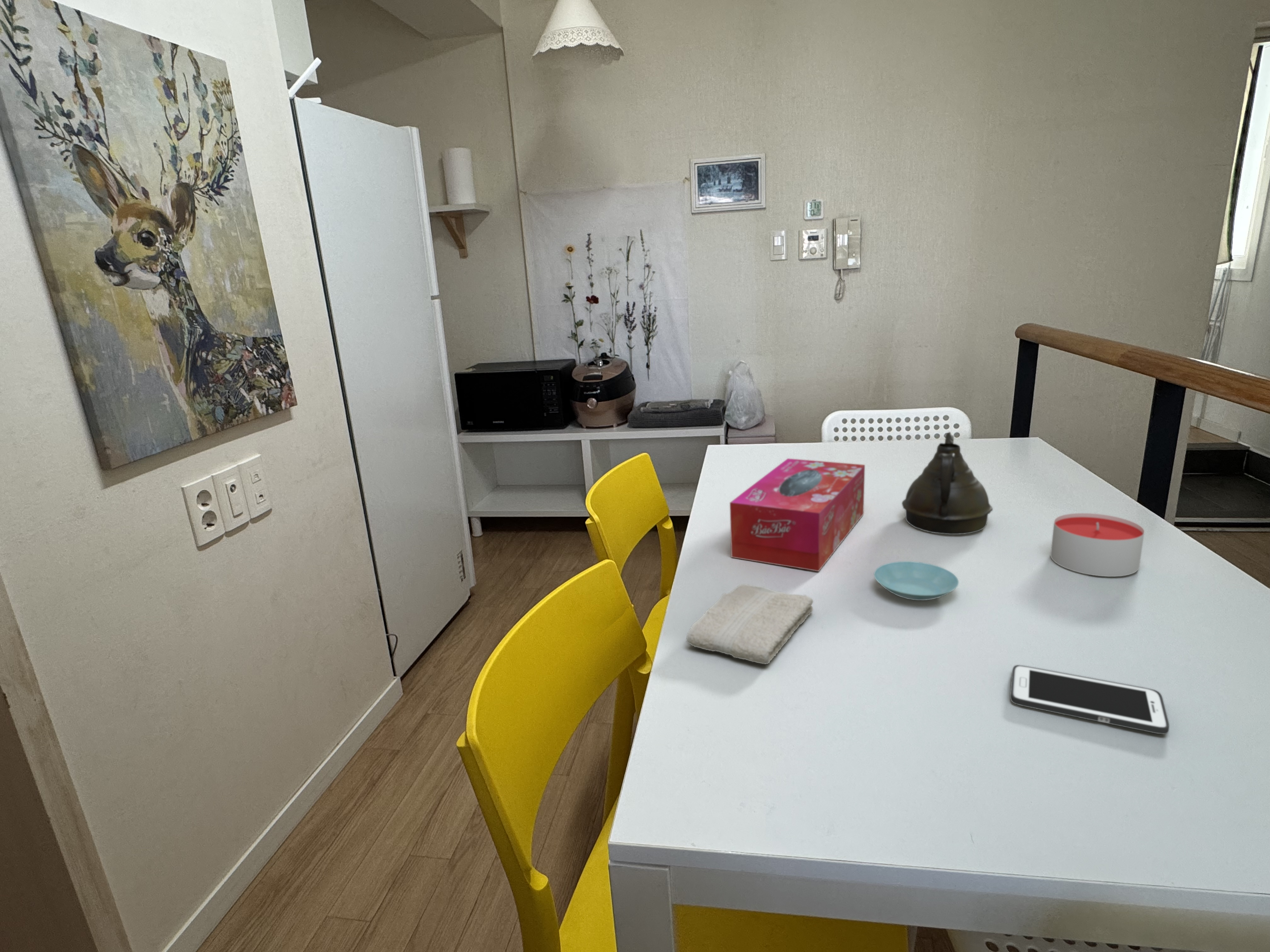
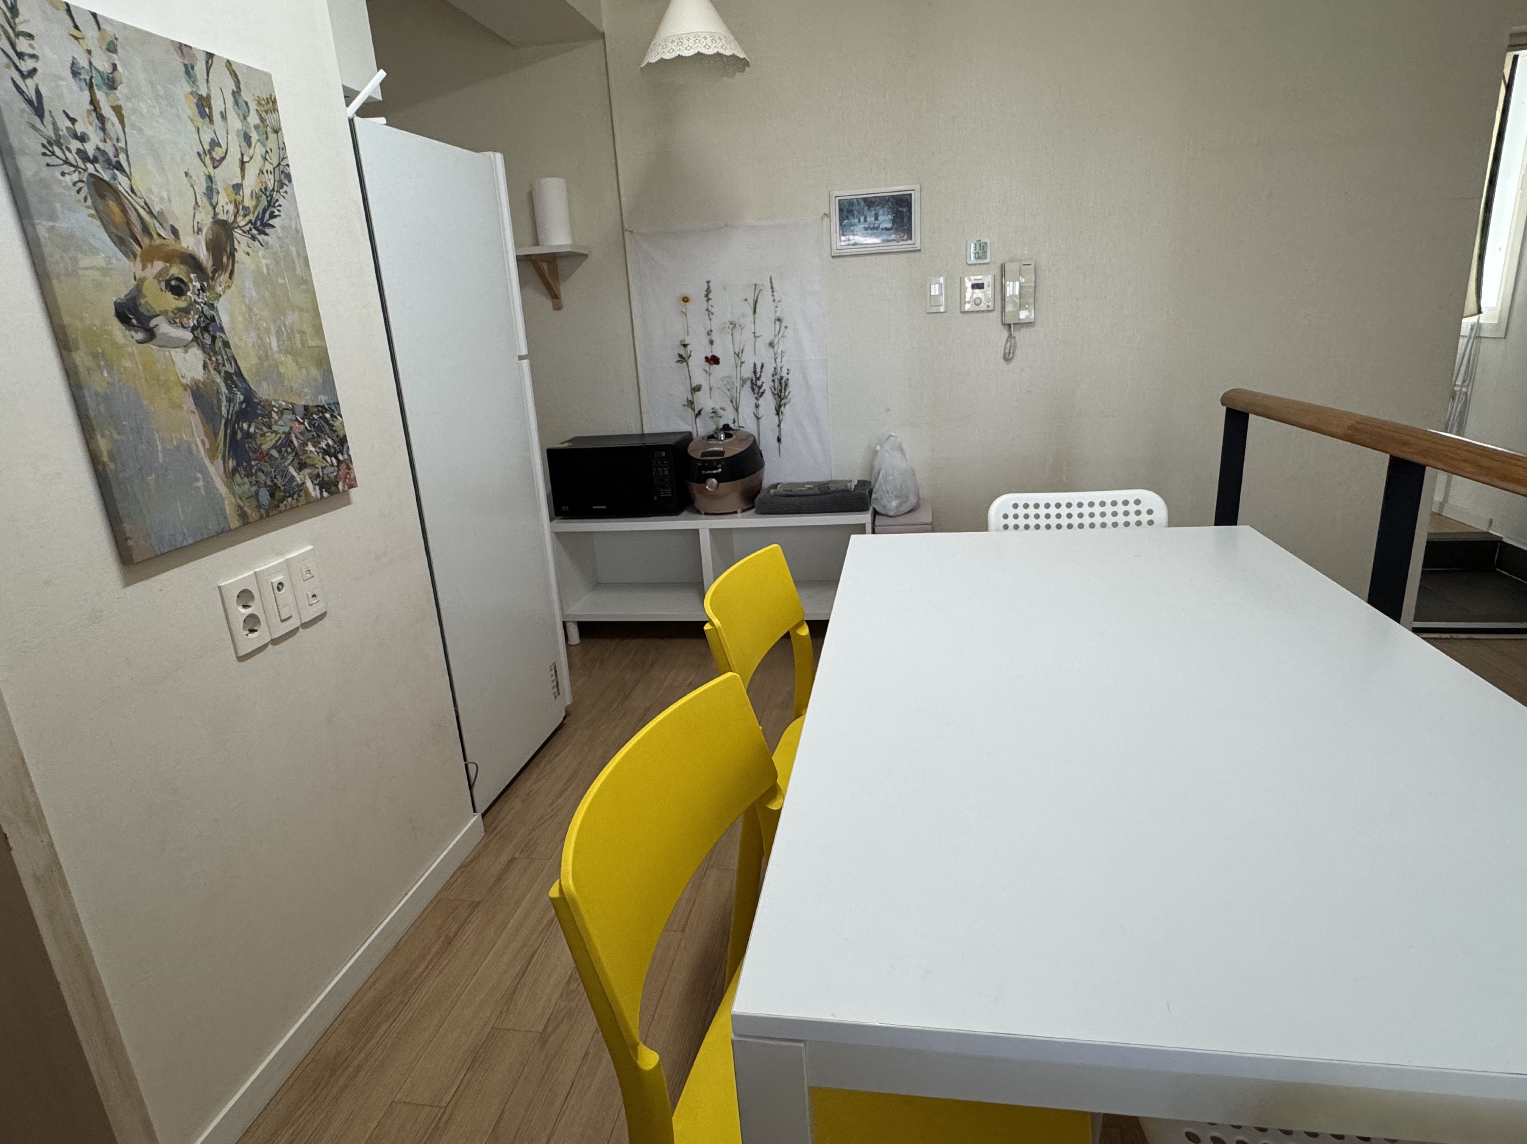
- teapot [901,432,993,535]
- tissue box [729,458,865,572]
- washcloth [686,584,814,665]
- cell phone [1010,665,1170,734]
- saucer [874,561,959,601]
- candle [1050,513,1145,577]
